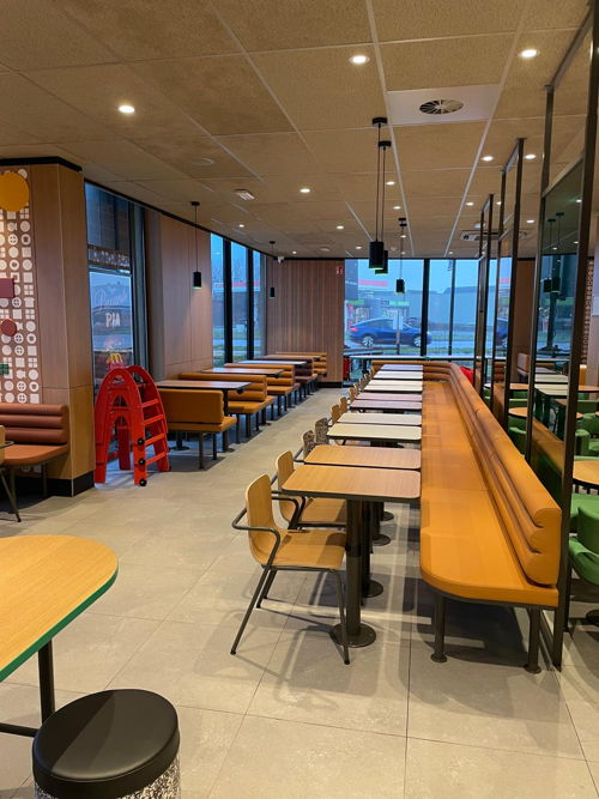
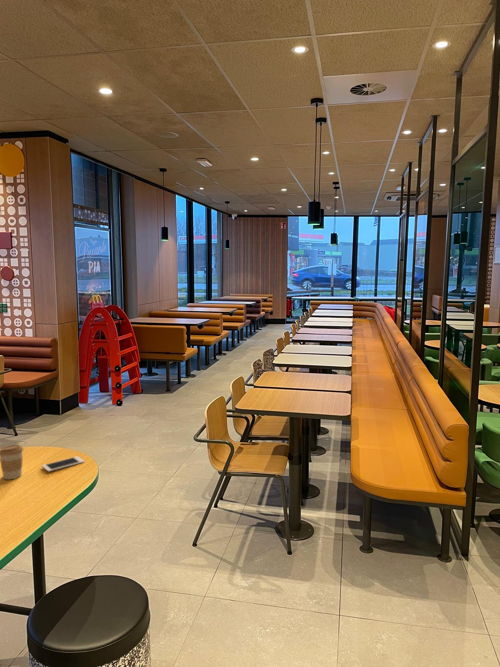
+ cell phone [41,455,85,473]
+ coffee cup [0,444,24,480]
